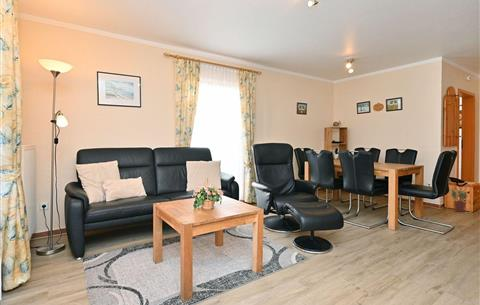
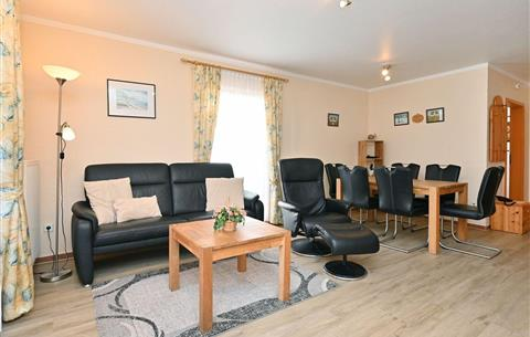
- potted plant [448,187,469,213]
